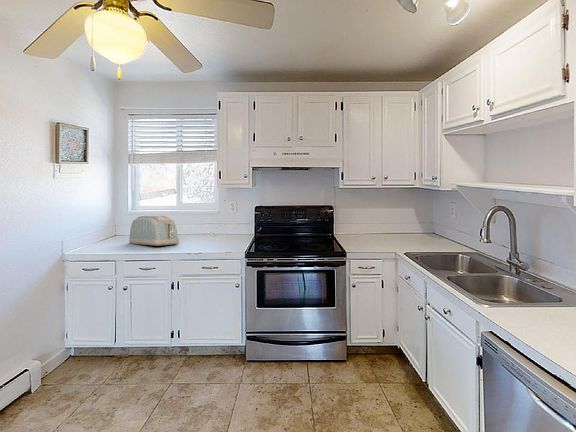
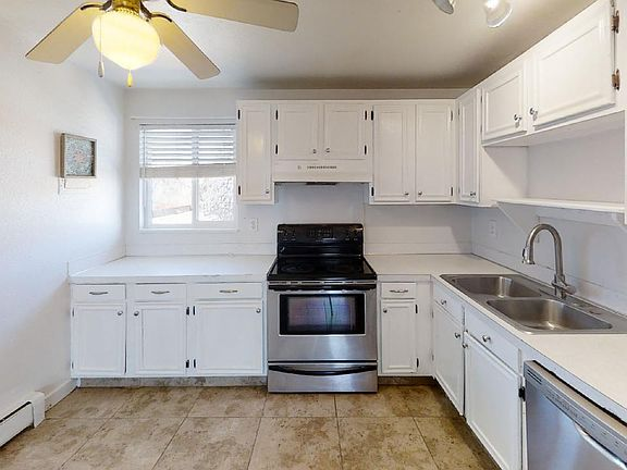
- toaster [128,215,179,247]
